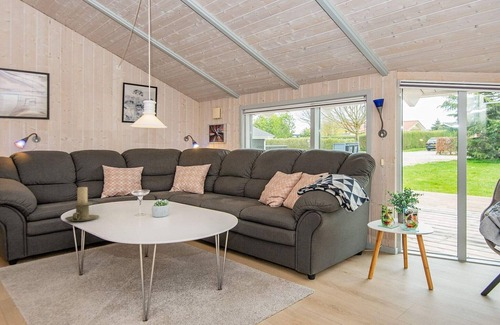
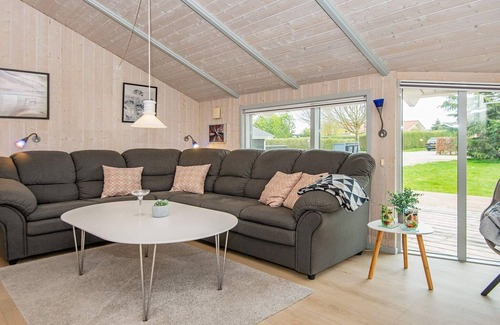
- candle holder [64,186,100,222]
